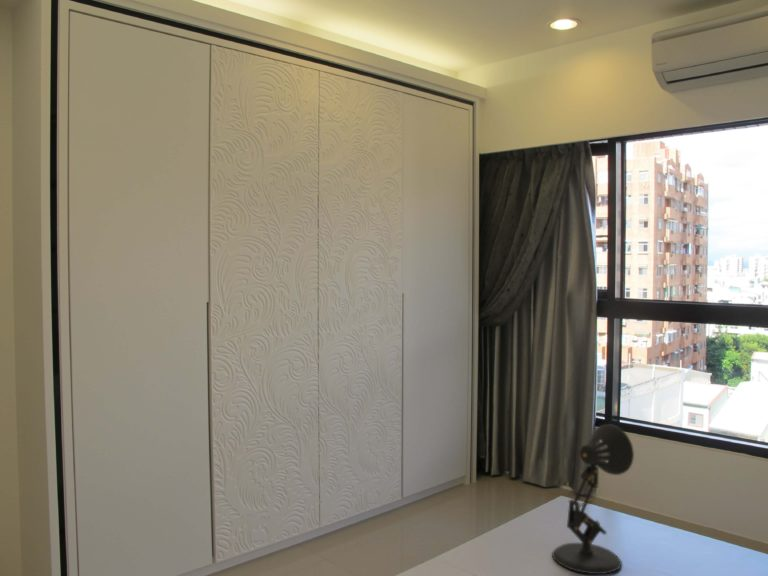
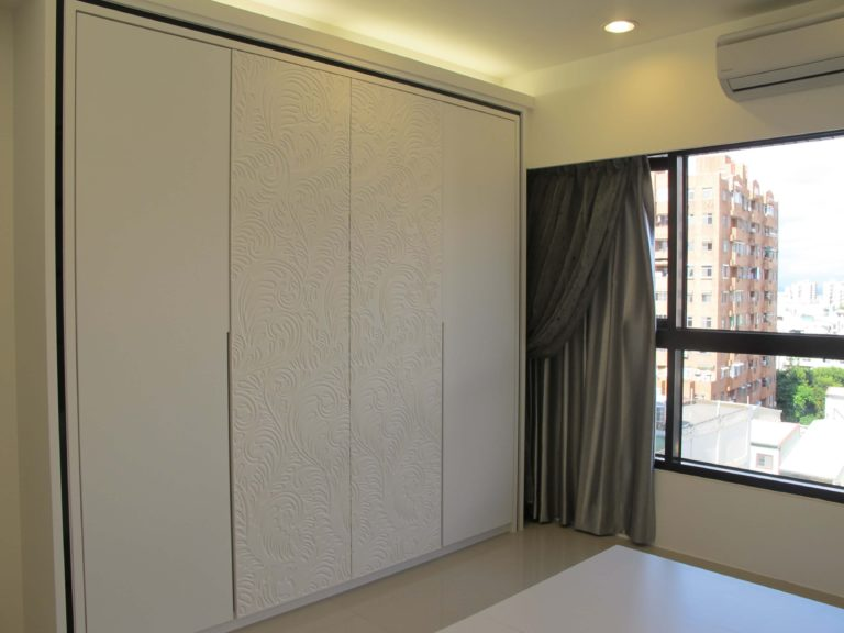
- desk lamp [551,423,635,575]
